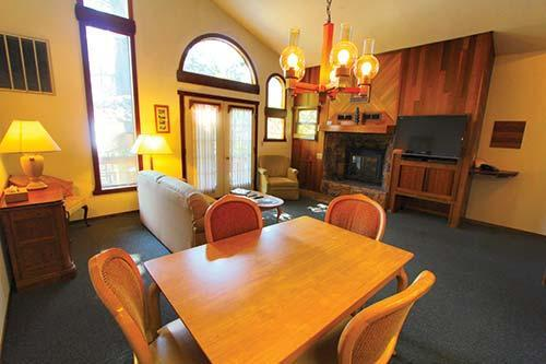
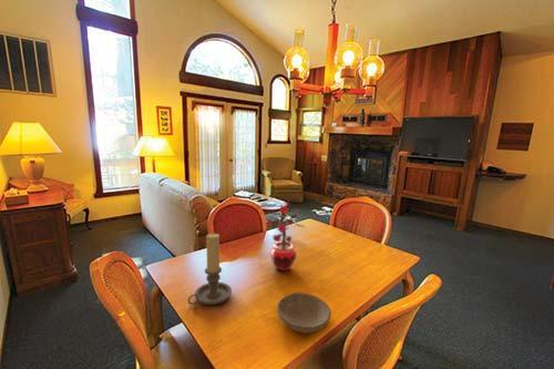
+ bowl [276,291,332,334]
+ candle holder [187,232,233,306]
+ potted plant [265,199,306,273]
